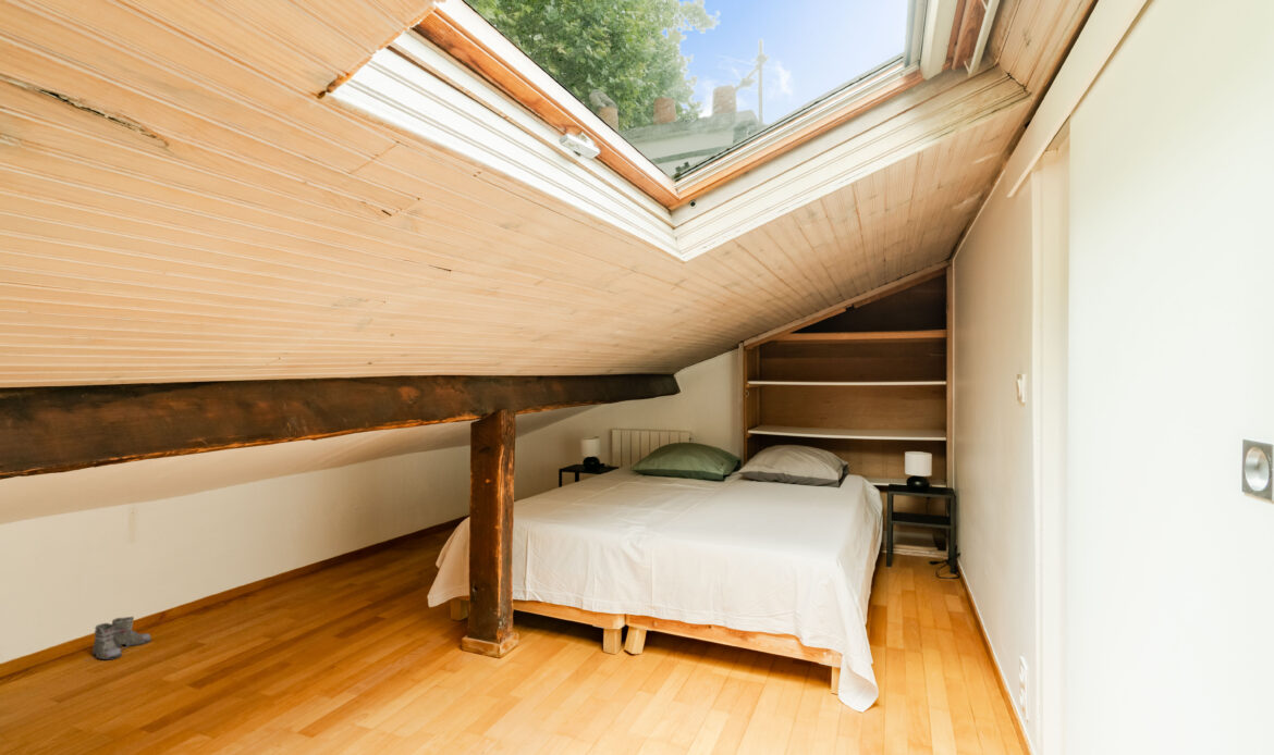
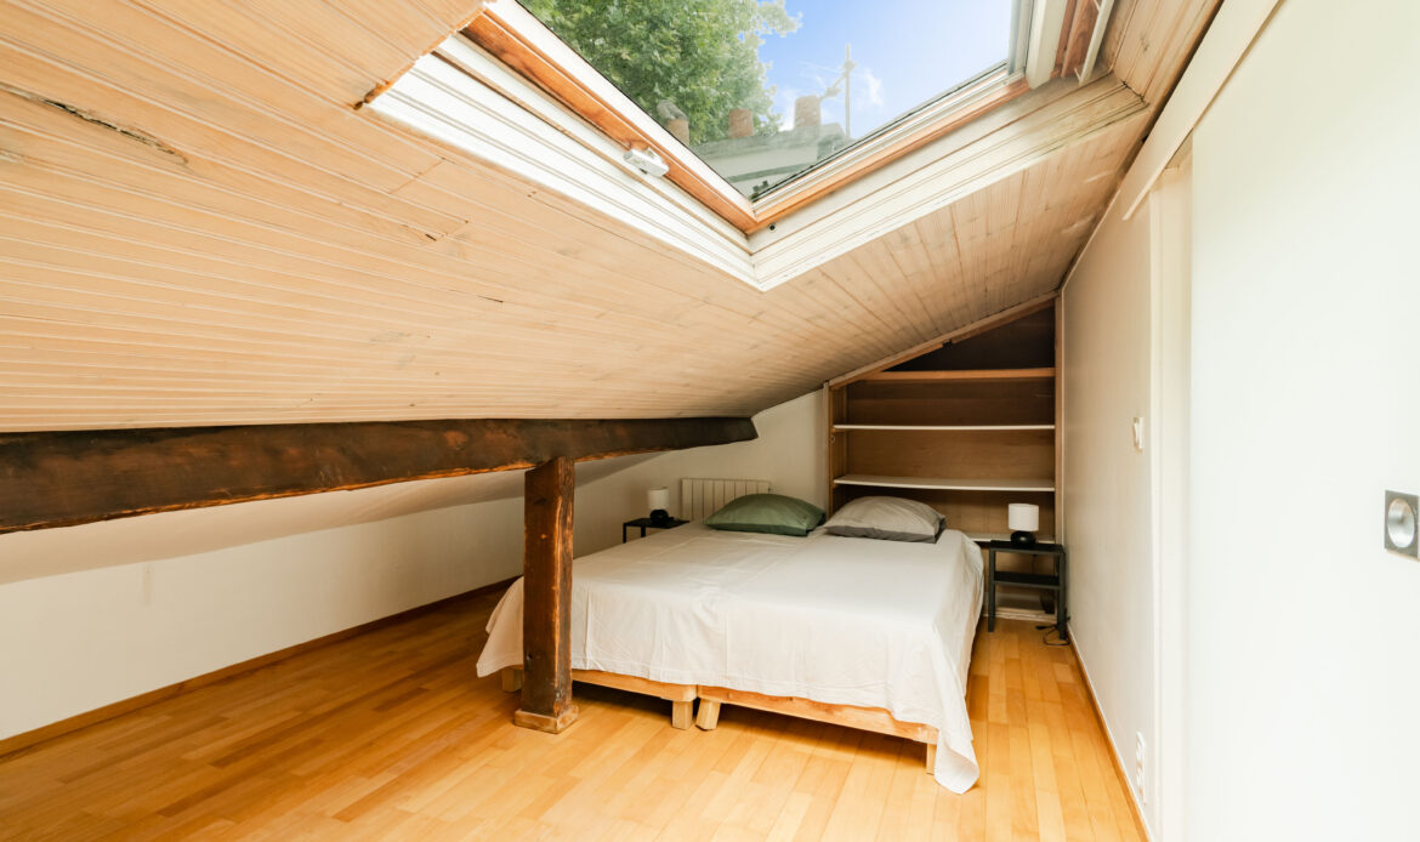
- boots [83,616,152,663]
